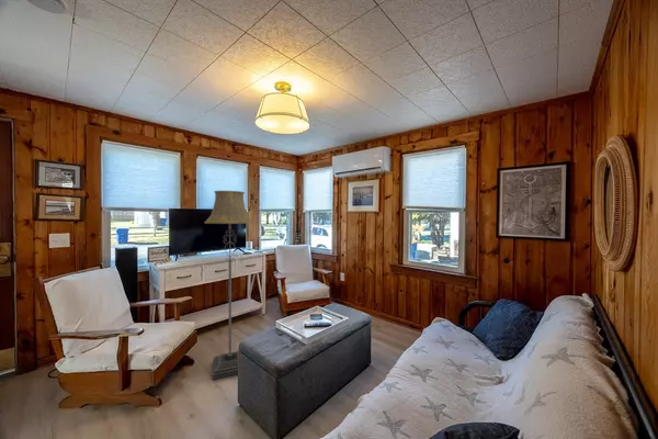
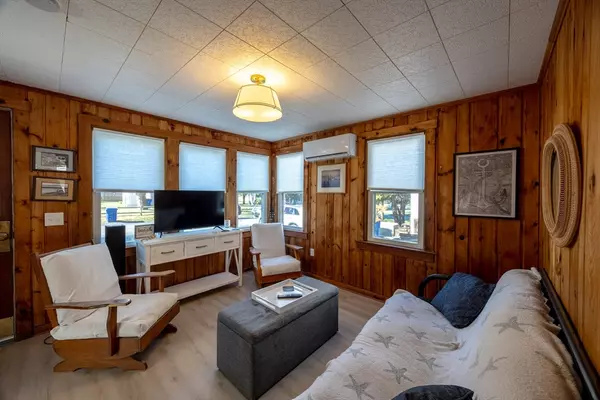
- floor lamp [204,190,254,381]
